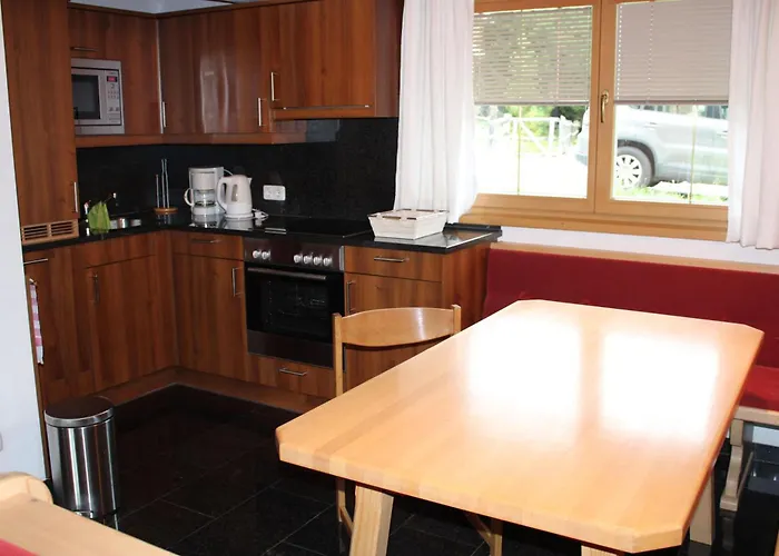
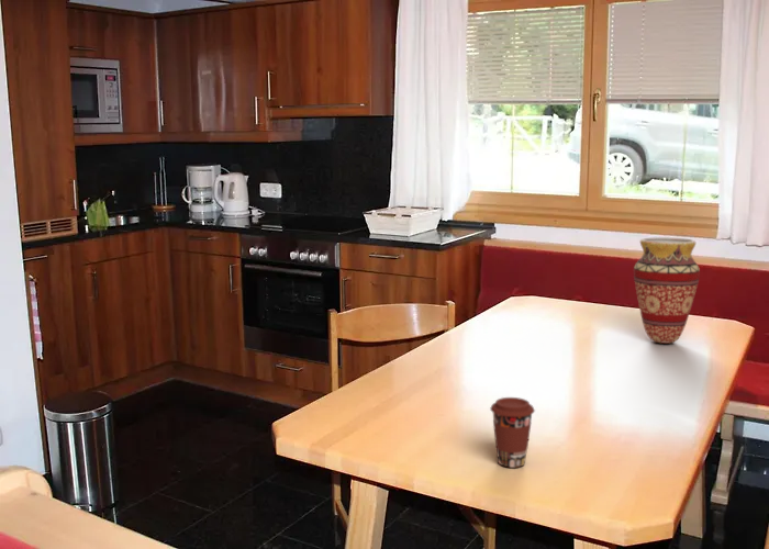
+ vase [633,236,701,345]
+ coffee cup [489,396,536,469]
